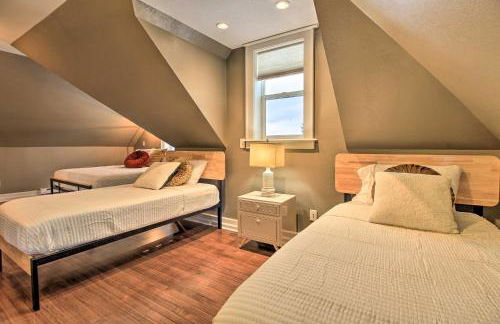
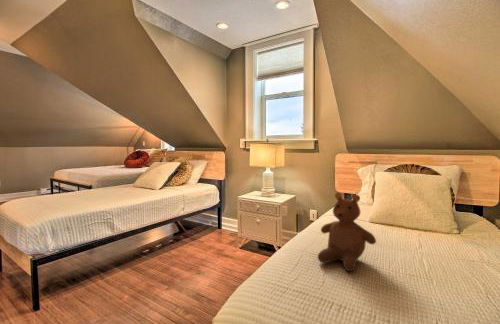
+ teddy bear [317,192,377,272]
